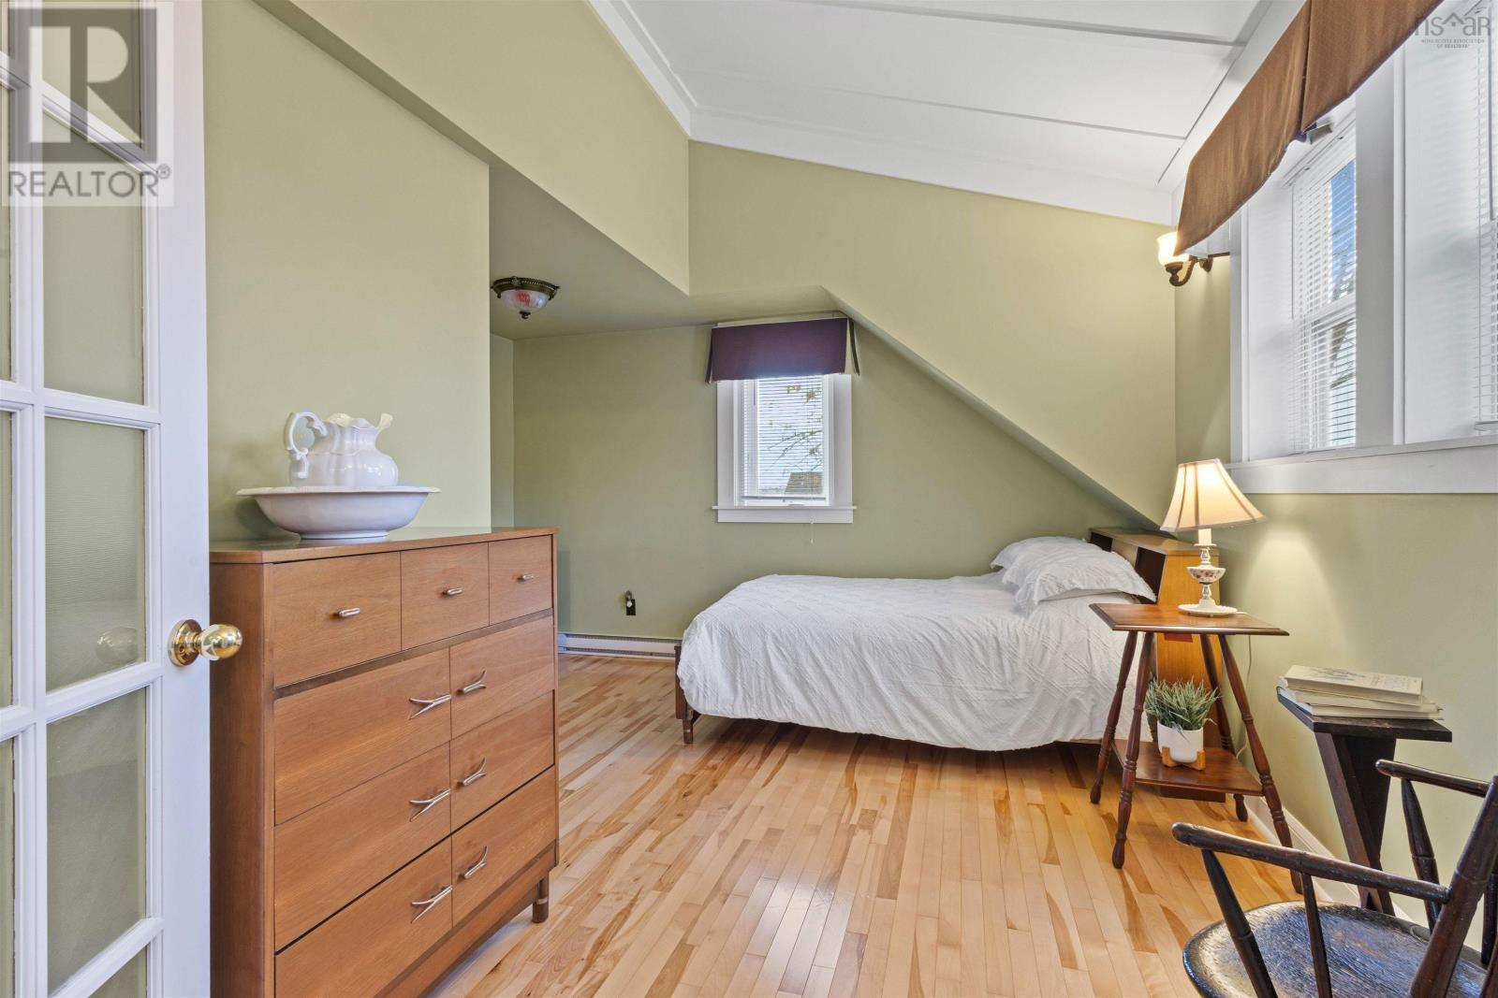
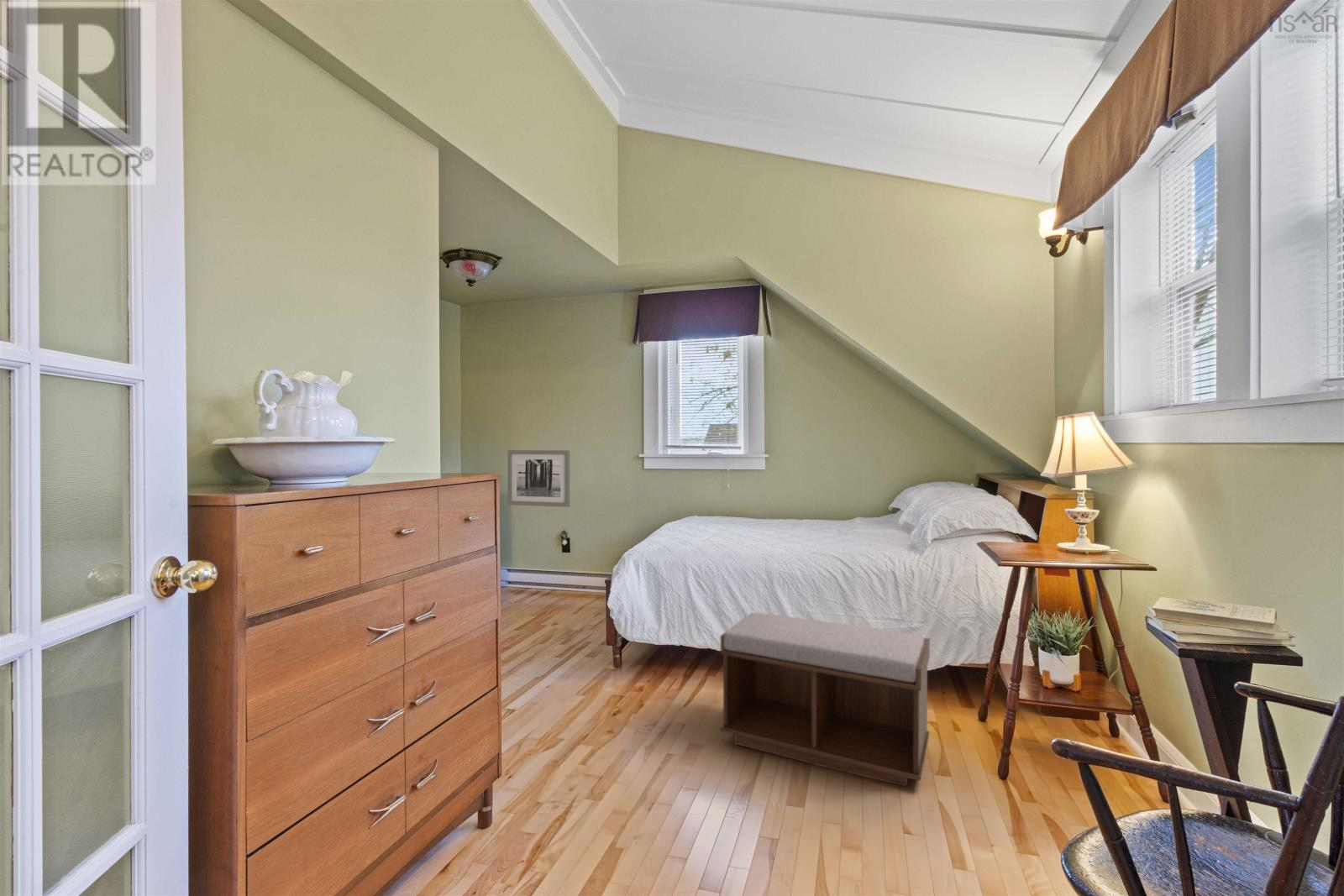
+ bench [719,612,931,788]
+ wall art [507,449,570,508]
